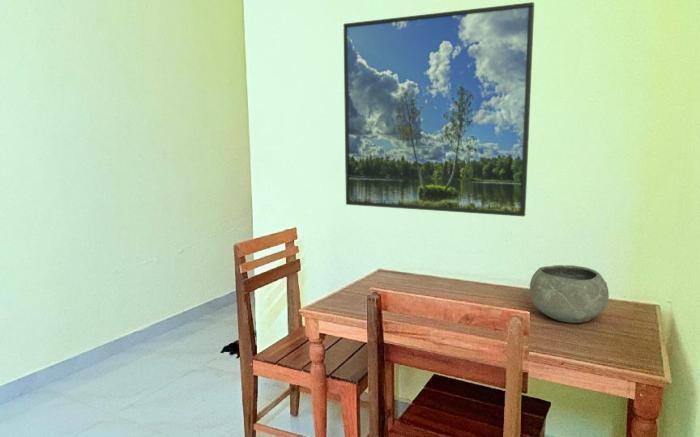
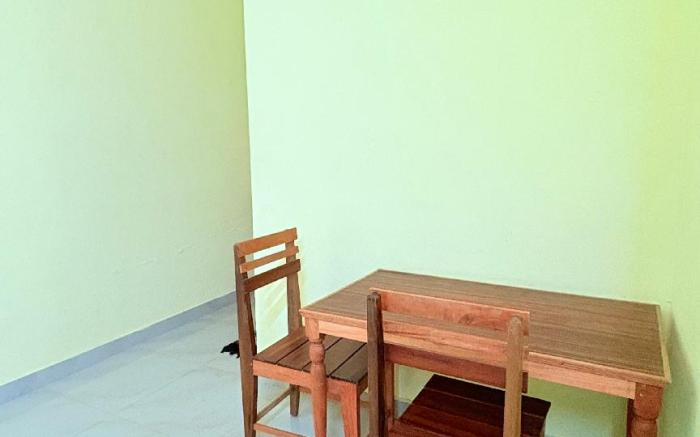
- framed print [343,1,535,217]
- bowl [529,264,610,324]
